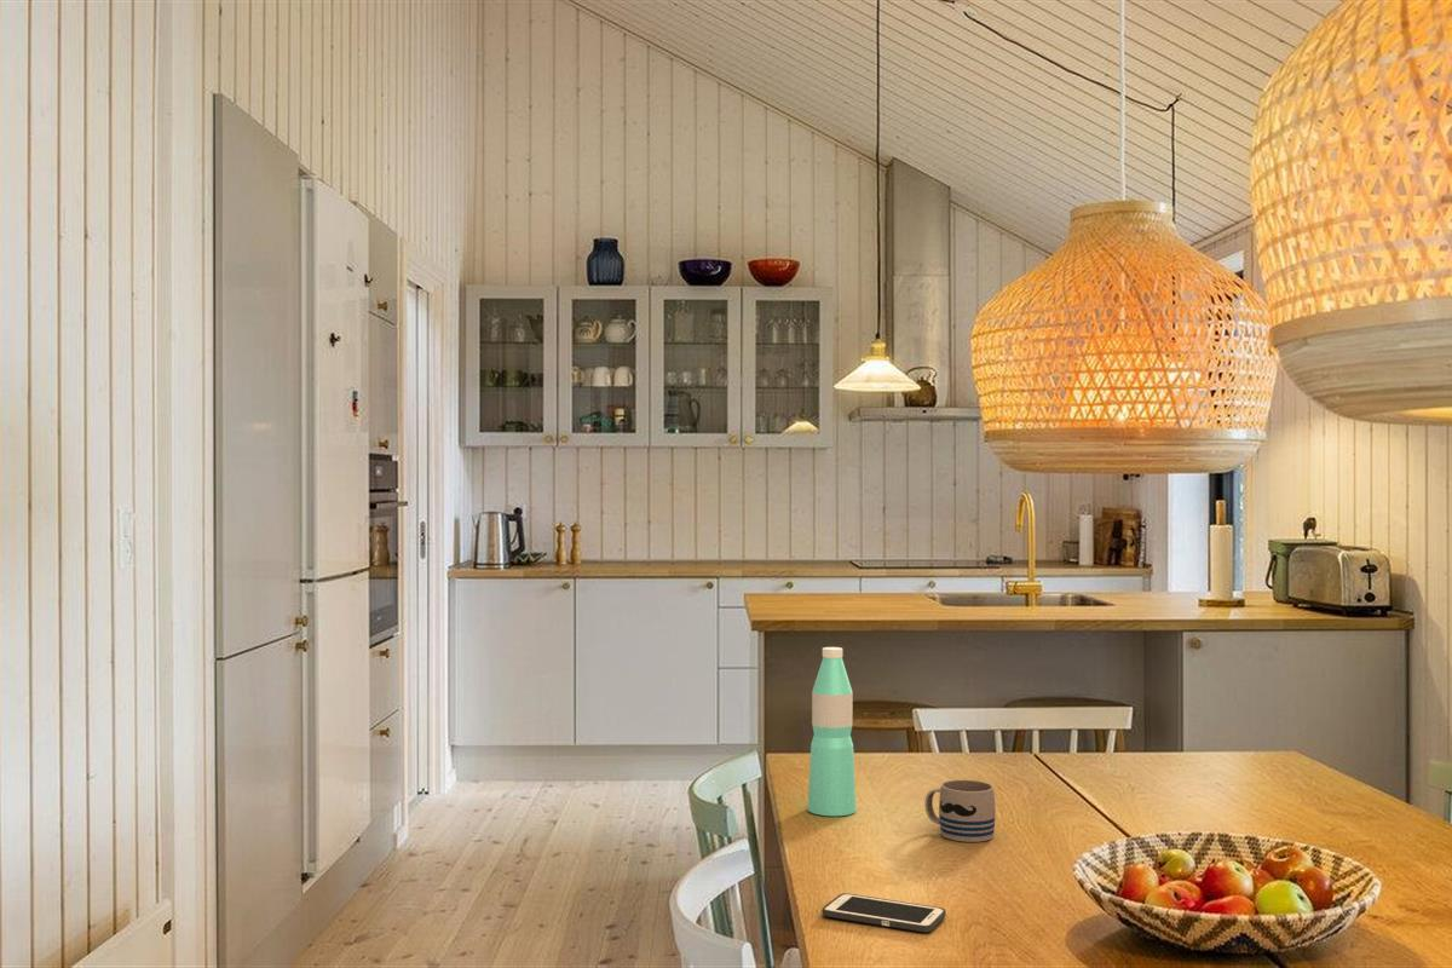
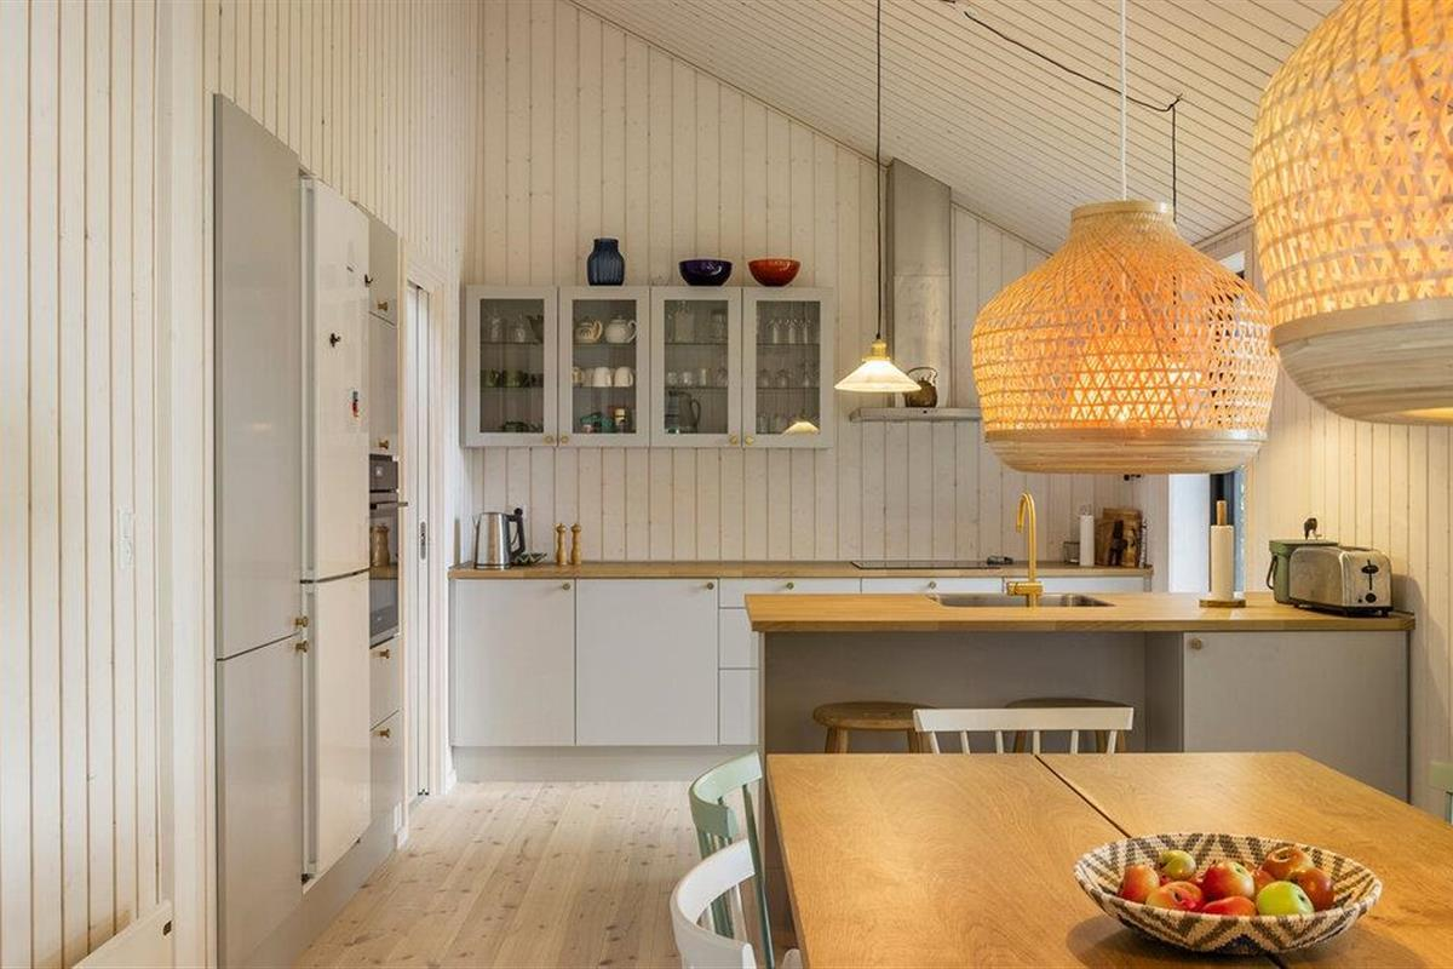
- water bottle [807,646,857,817]
- mug [923,779,997,843]
- cell phone [822,892,947,933]
